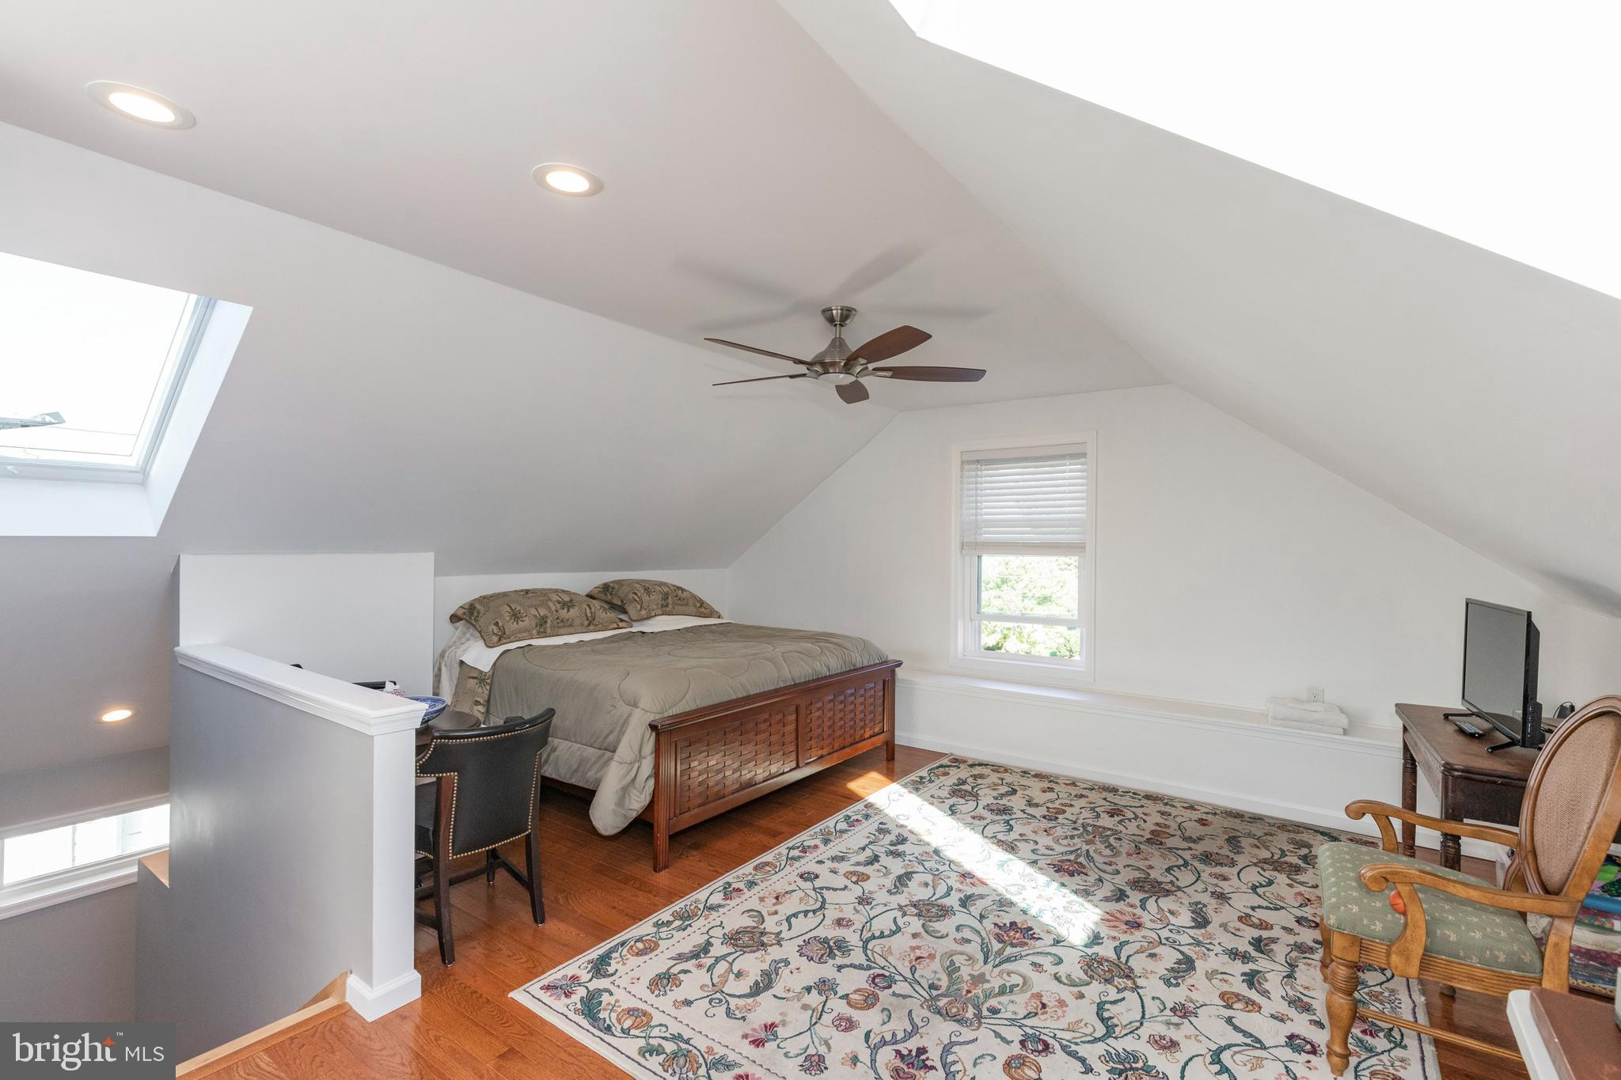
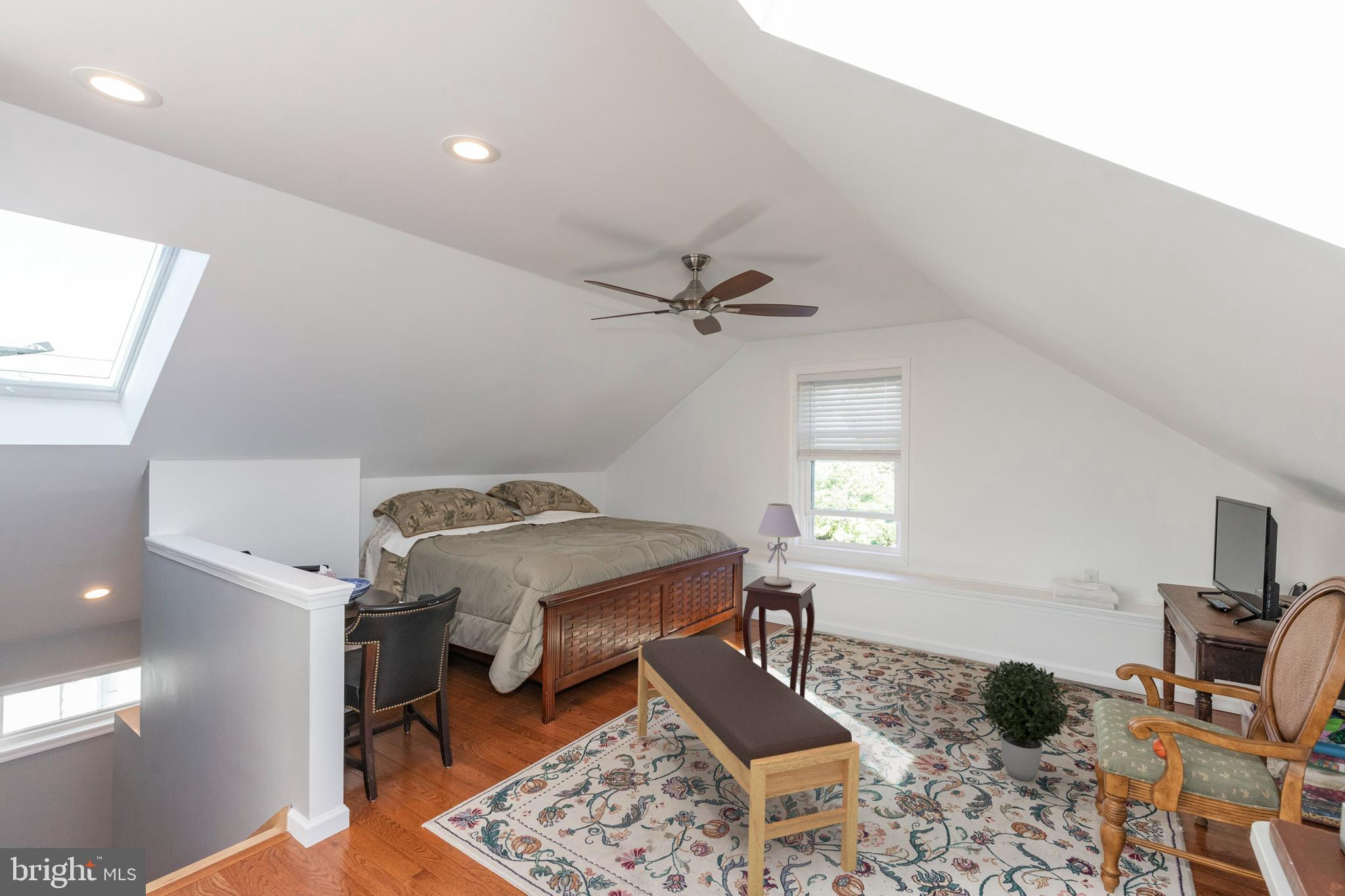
+ side table [741,576,816,698]
+ potted plant [977,660,1071,782]
+ table lamp [757,503,802,586]
+ bench [636,634,860,896]
